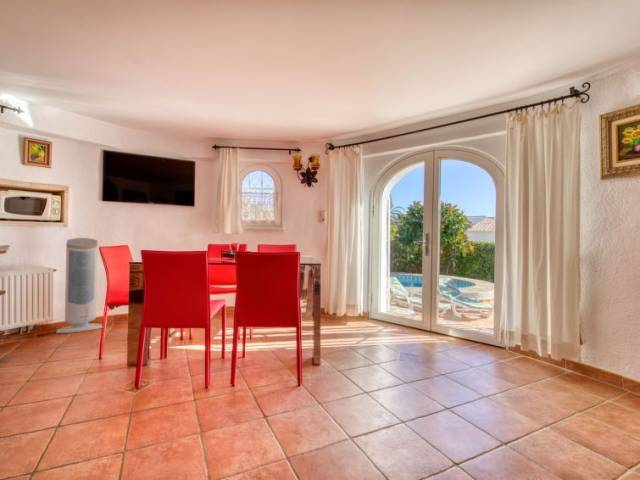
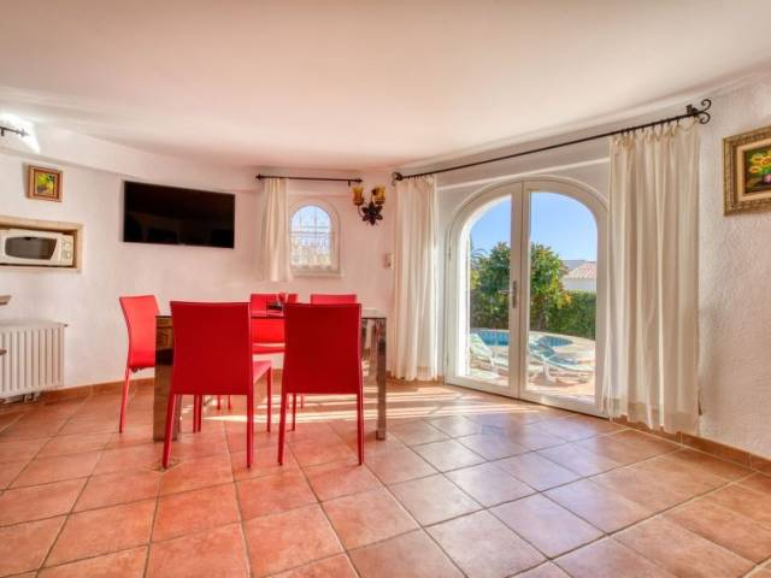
- air purifier [55,237,103,334]
